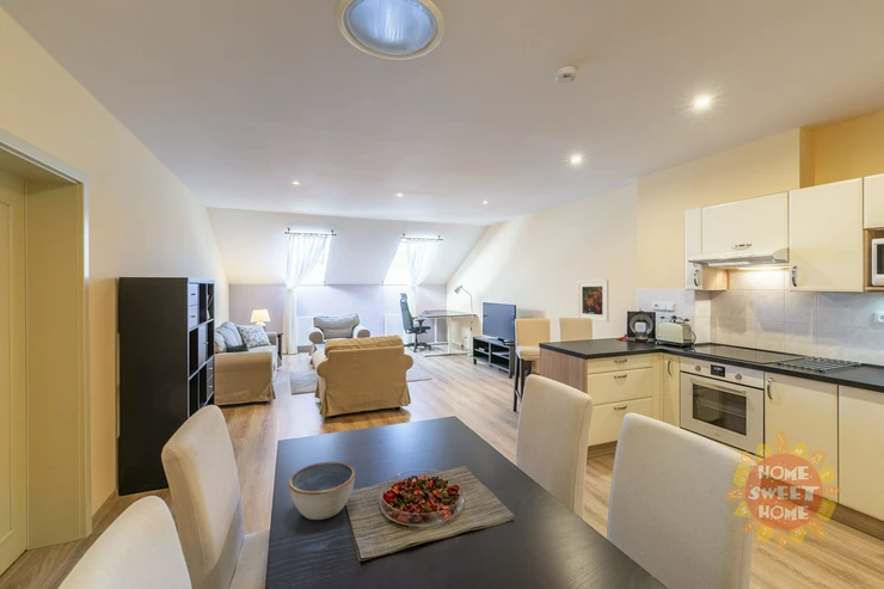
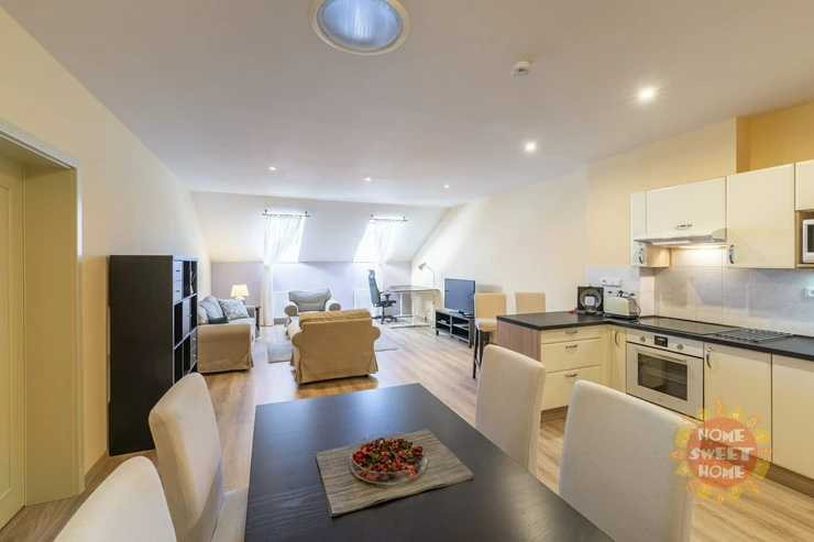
- bowl [288,461,356,521]
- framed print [577,278,610,323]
